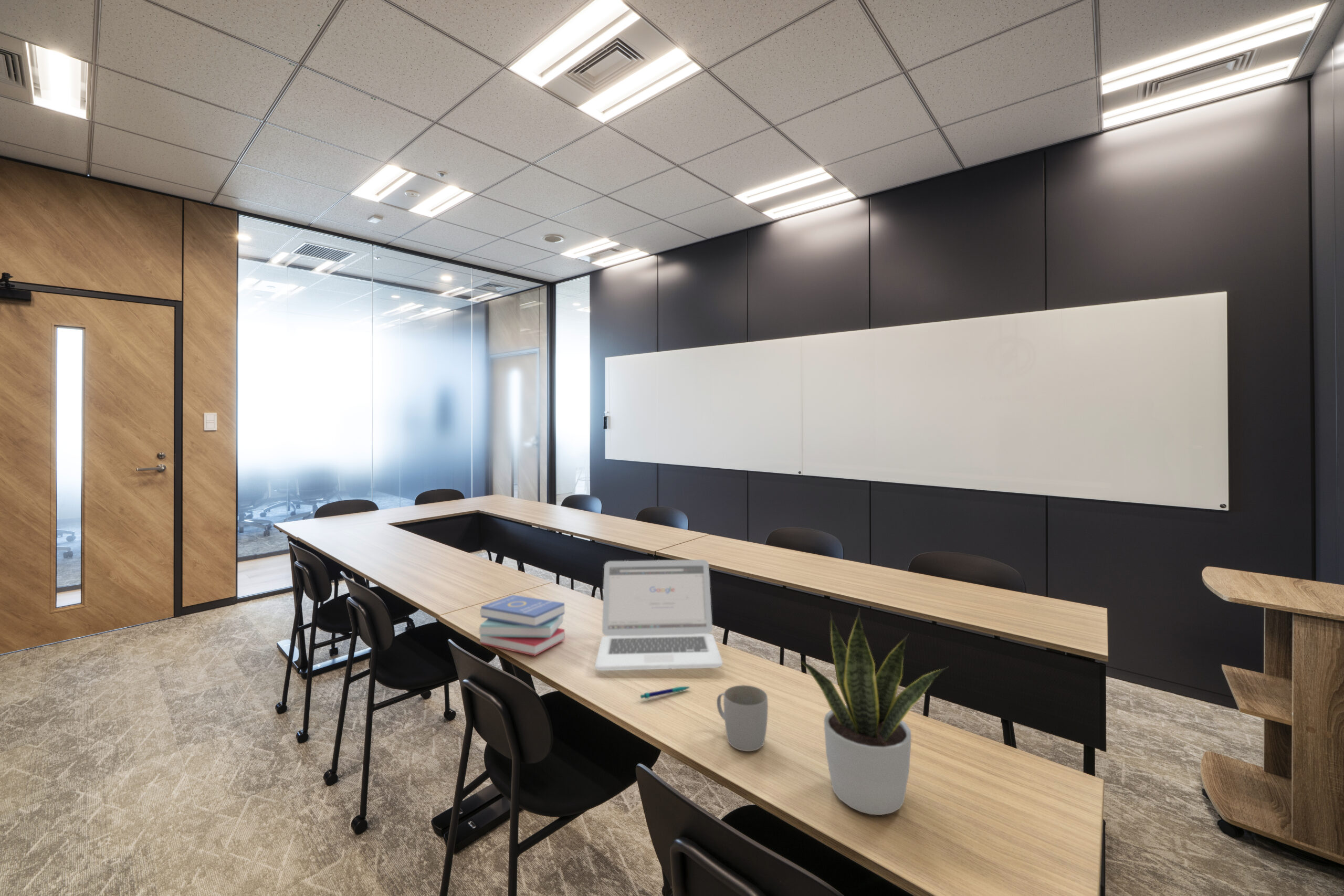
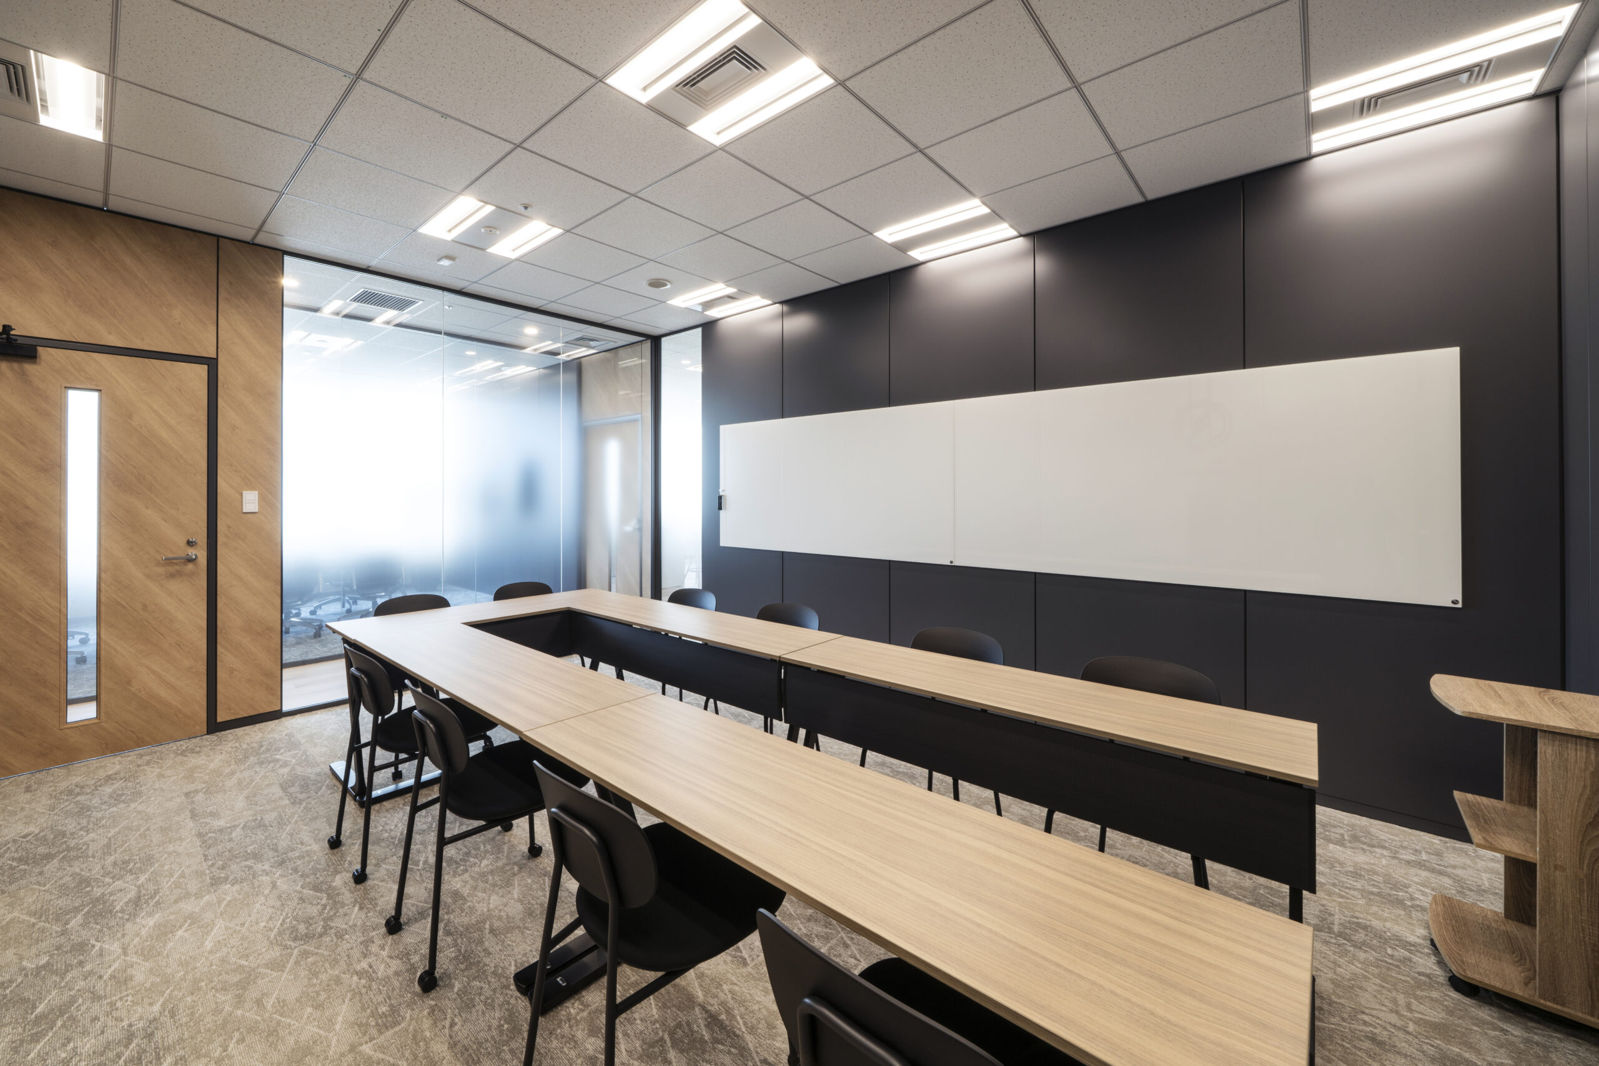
- book [478,594,565,657]
- potted plant [796,608,949,816]
- pen [640,686,691,699]
- mug [716,684,769,752]
- laptop [594,559,723,671]
